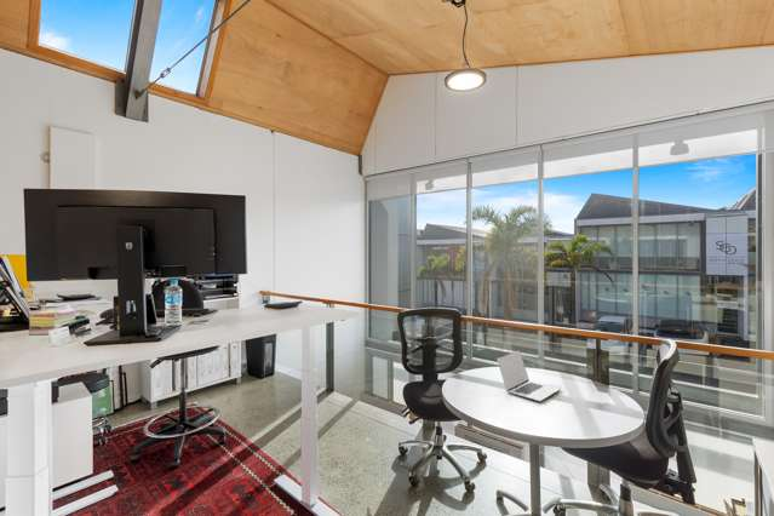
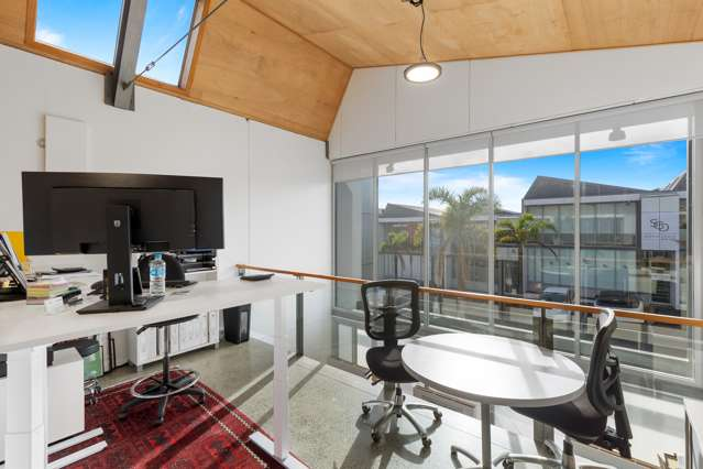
- laptop [495,350,562,403]
